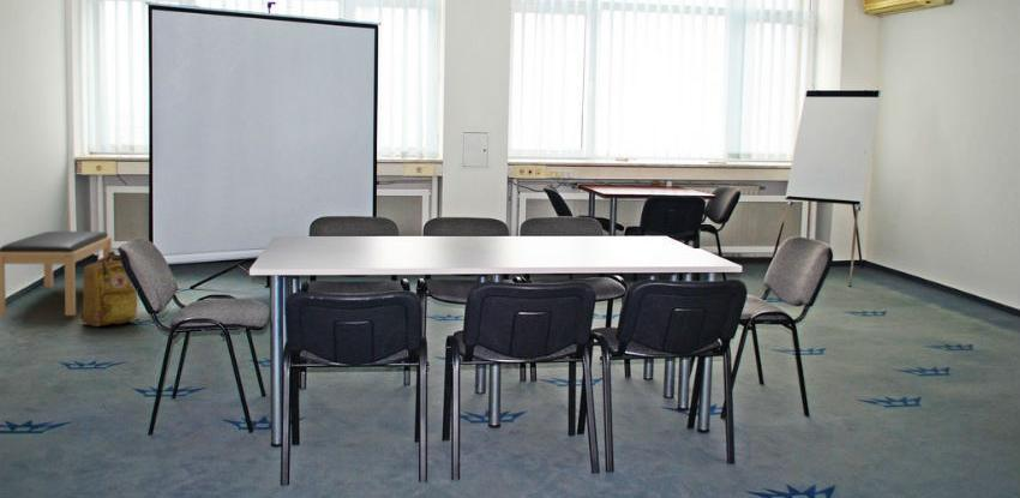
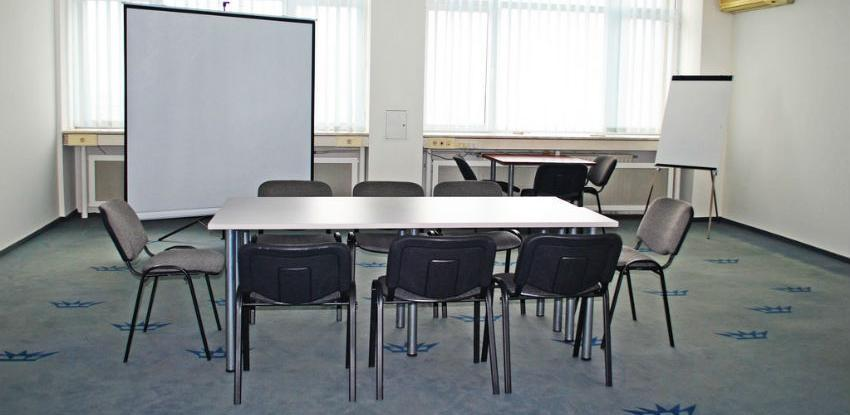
- backpack [80,250,138,328]
- bench [0,230,113,317]
